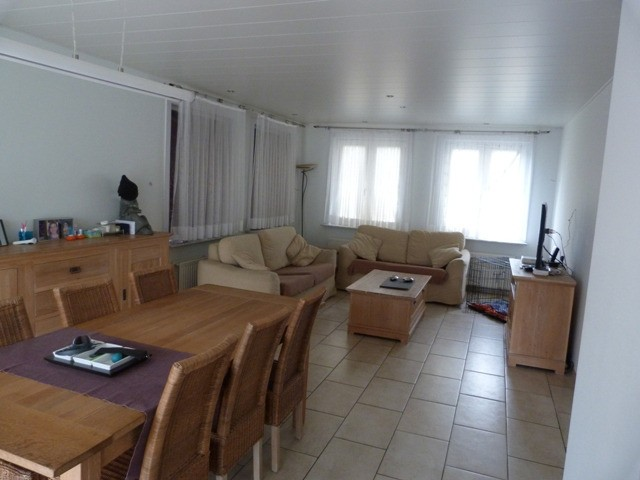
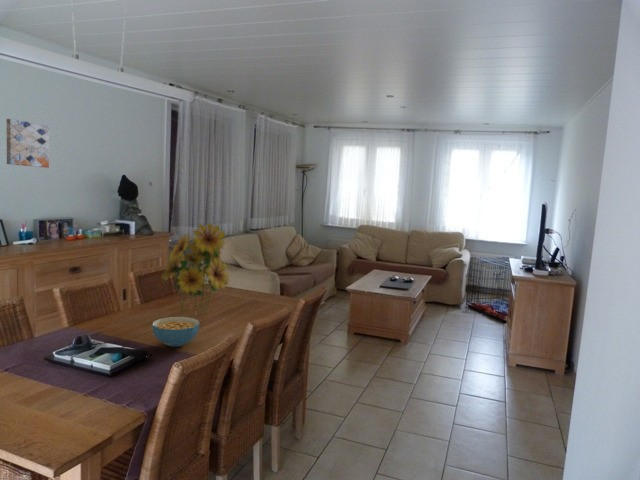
+ flower bouquet [160,222,230,314]
+ cereal bowl [151,316,200,348]
+ wall art [5,118,50,169]
